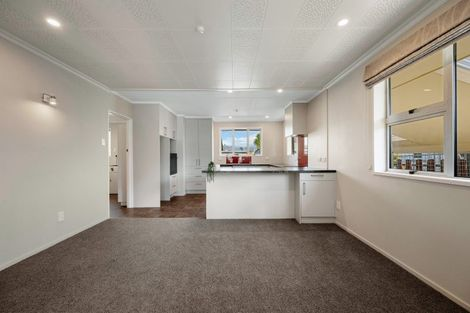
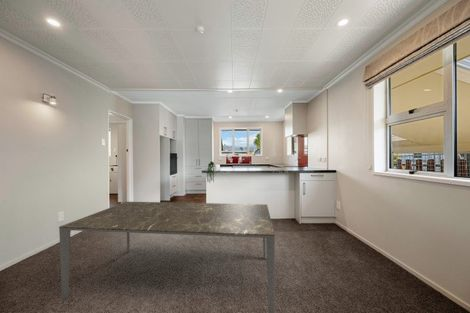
+ dining table [58,201,276,313]
